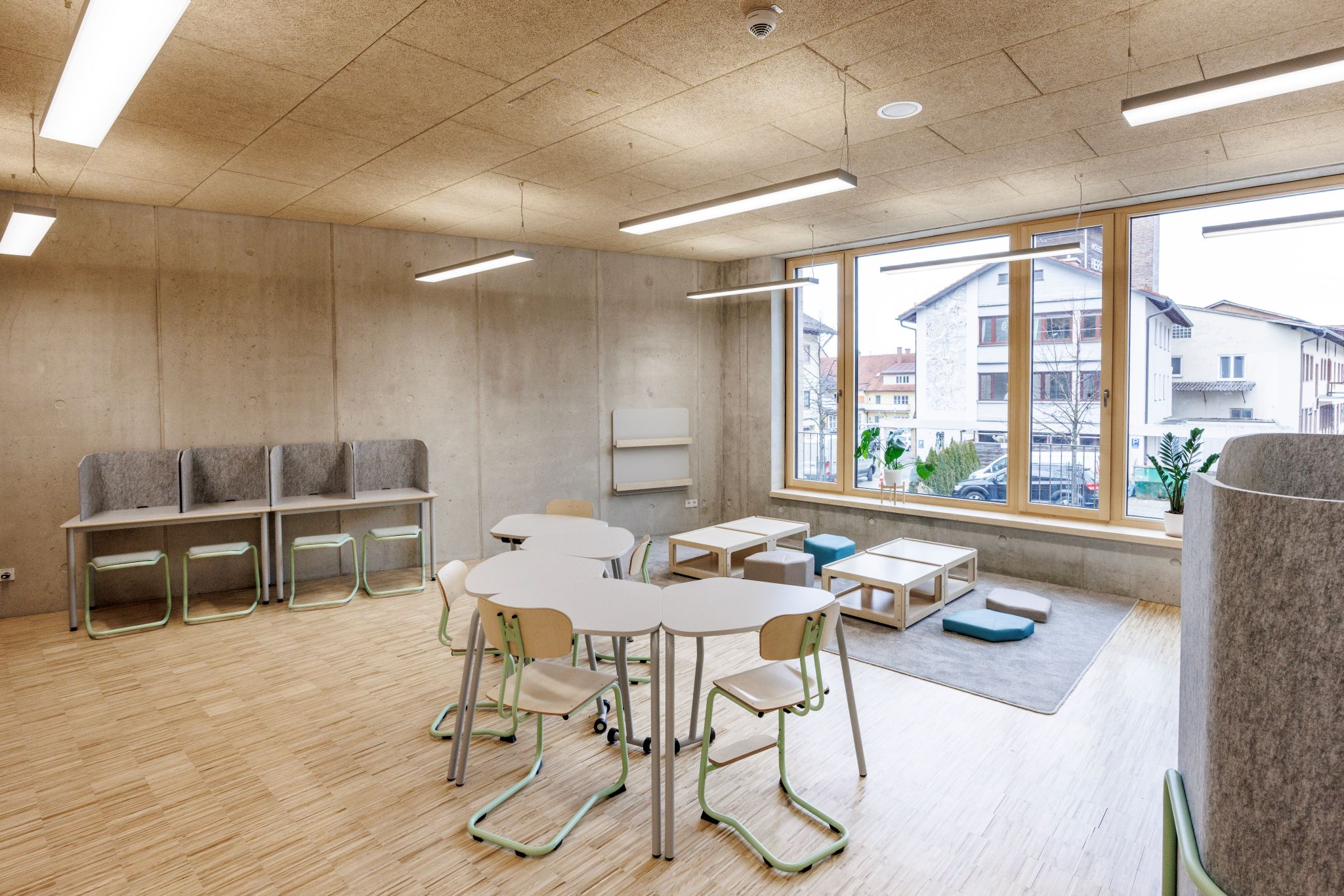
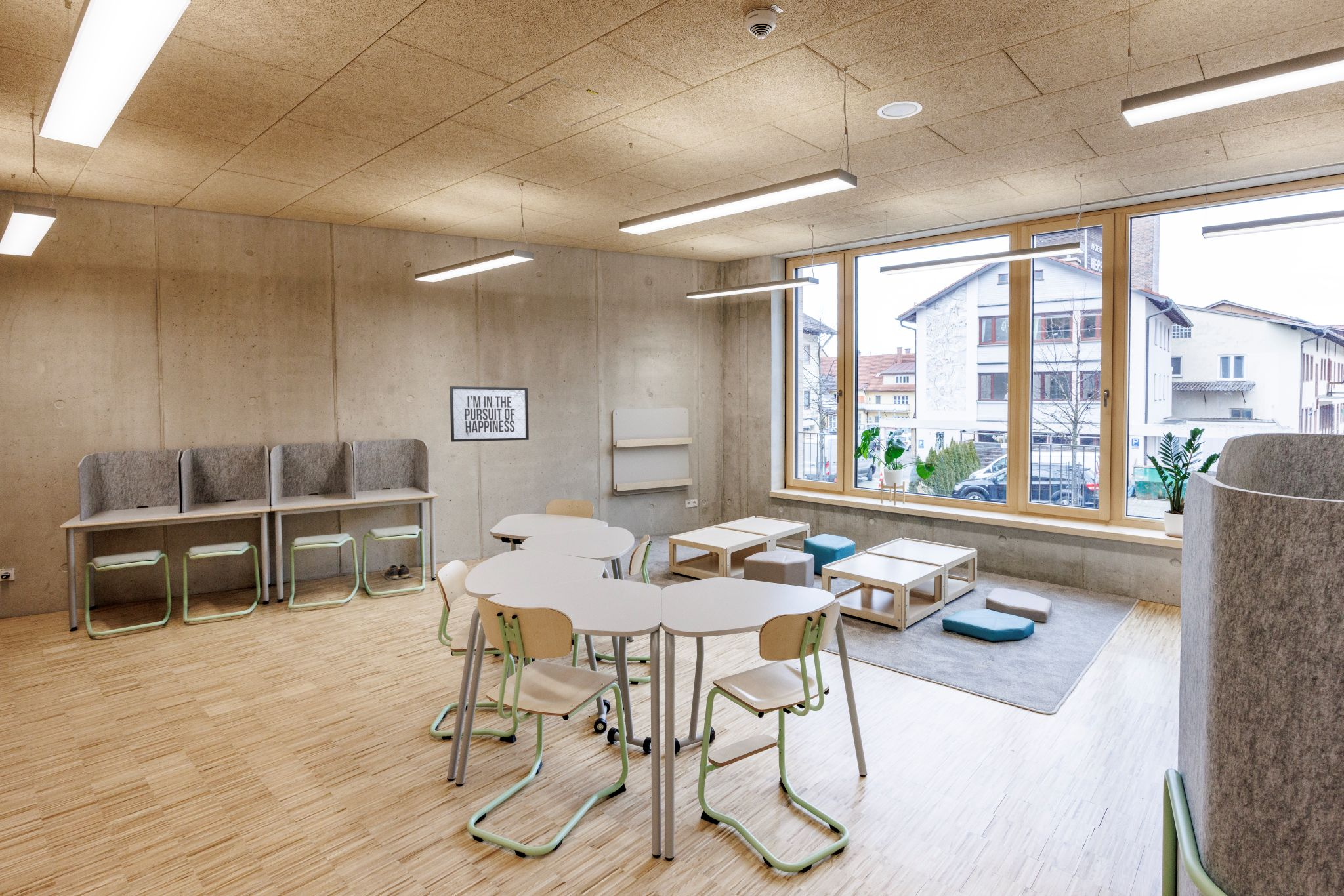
+ mirror [449,386,530,443]
+ shoes [381,563,414,580]
